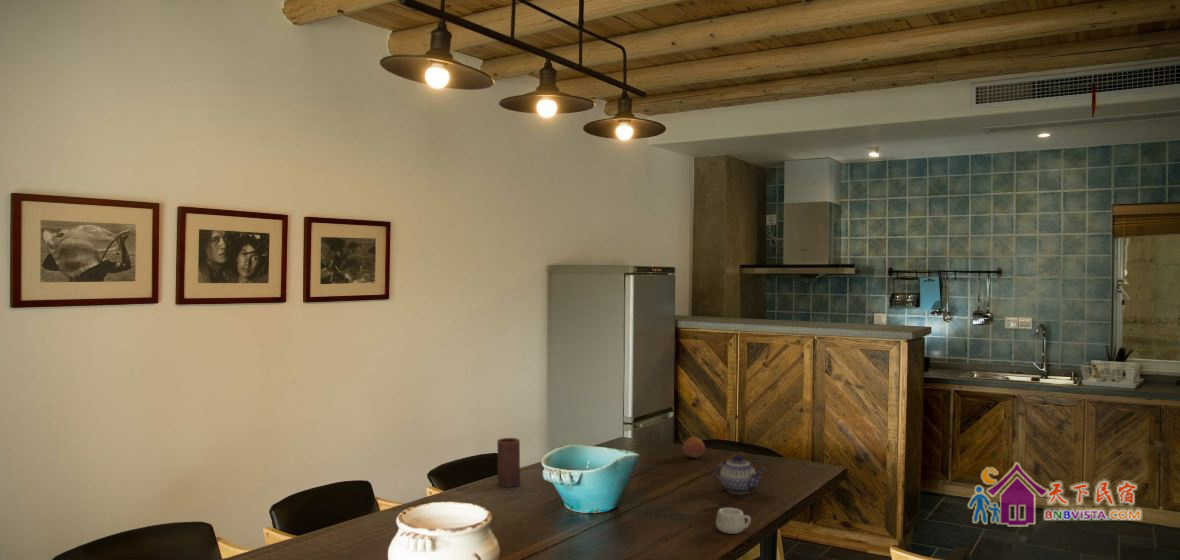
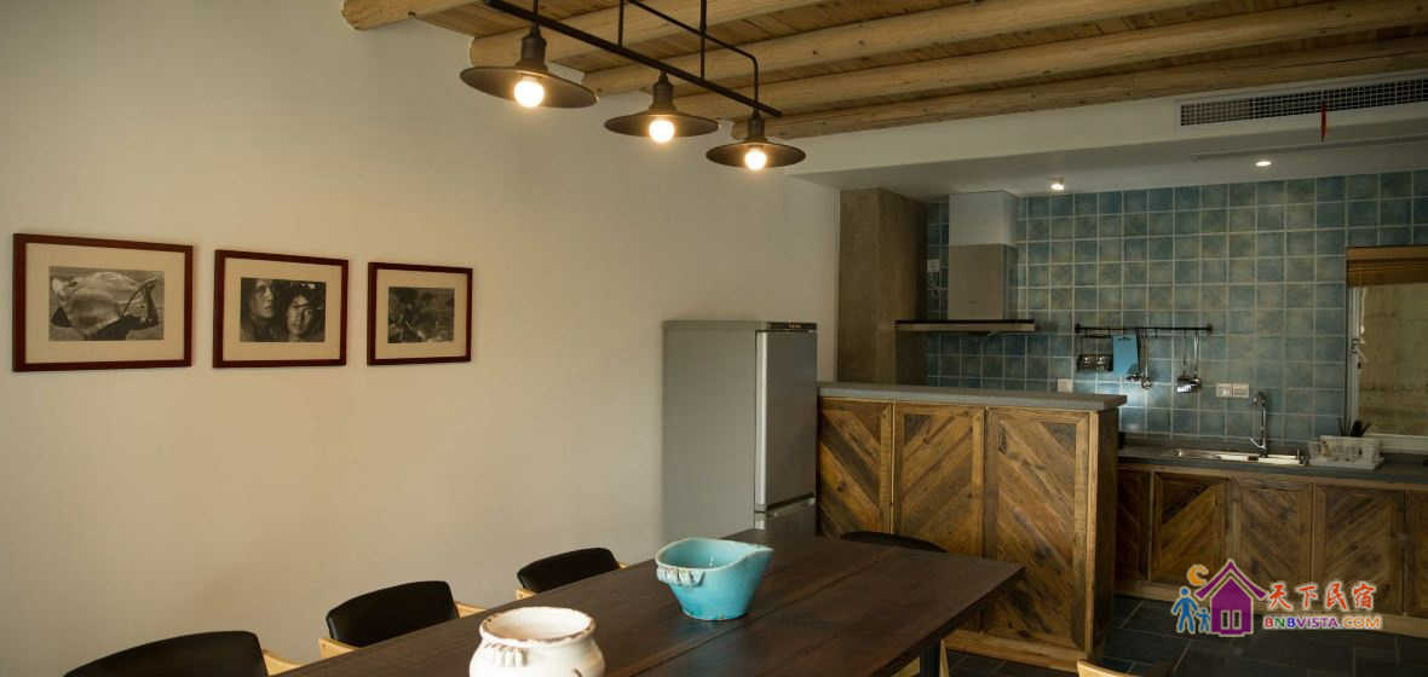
- teacup [715,507,752,535]
- fruit [682,436,706,459]
- candle [496,437,521,488]
- teapot [712,454,767,495]
